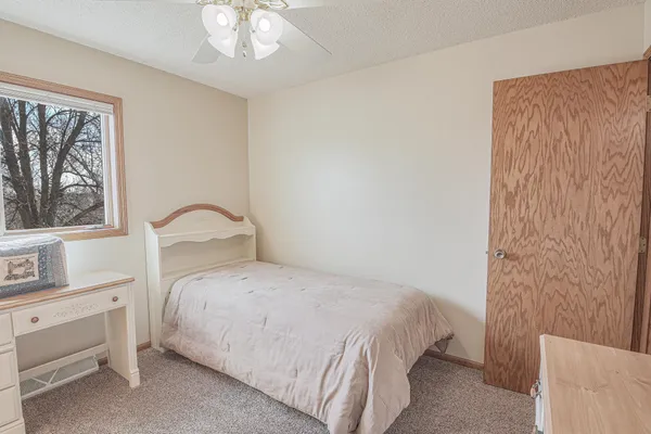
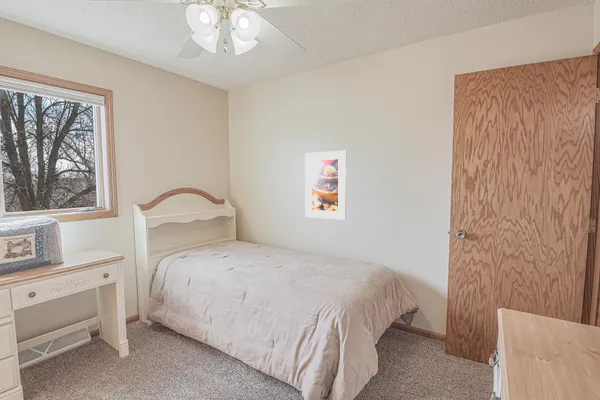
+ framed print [304,150,347,221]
